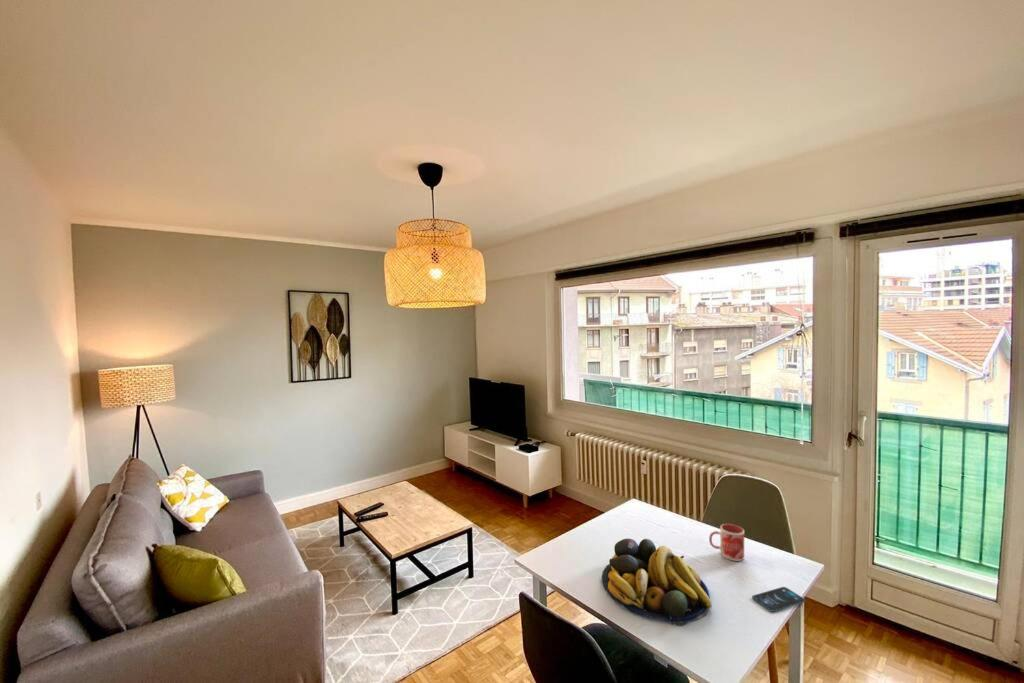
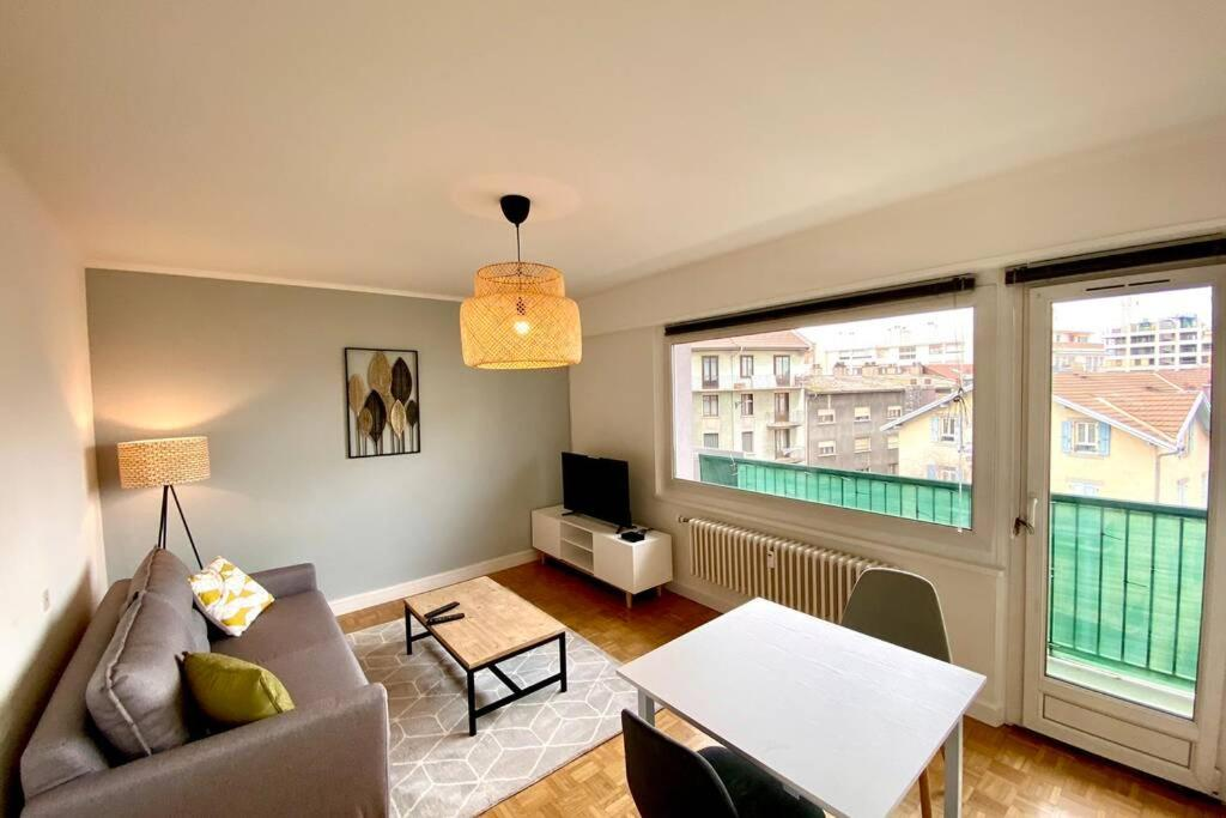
- fruit bowl [601,538,713,627]
- smartphone [751,586,806,613]
- mug [708,523,745,562]
